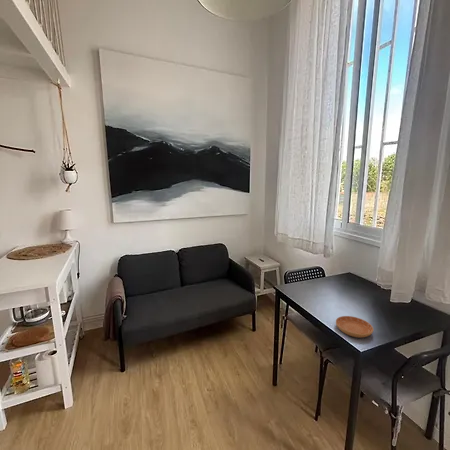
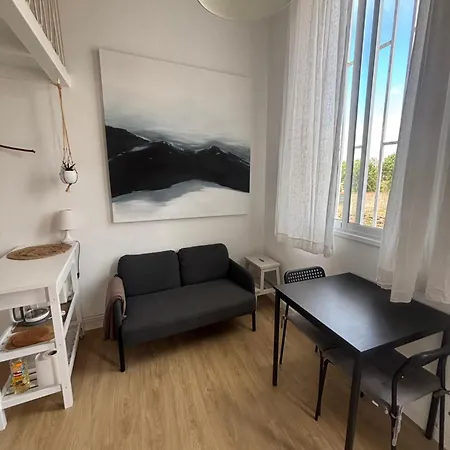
- saucer [335,315,374,339]
